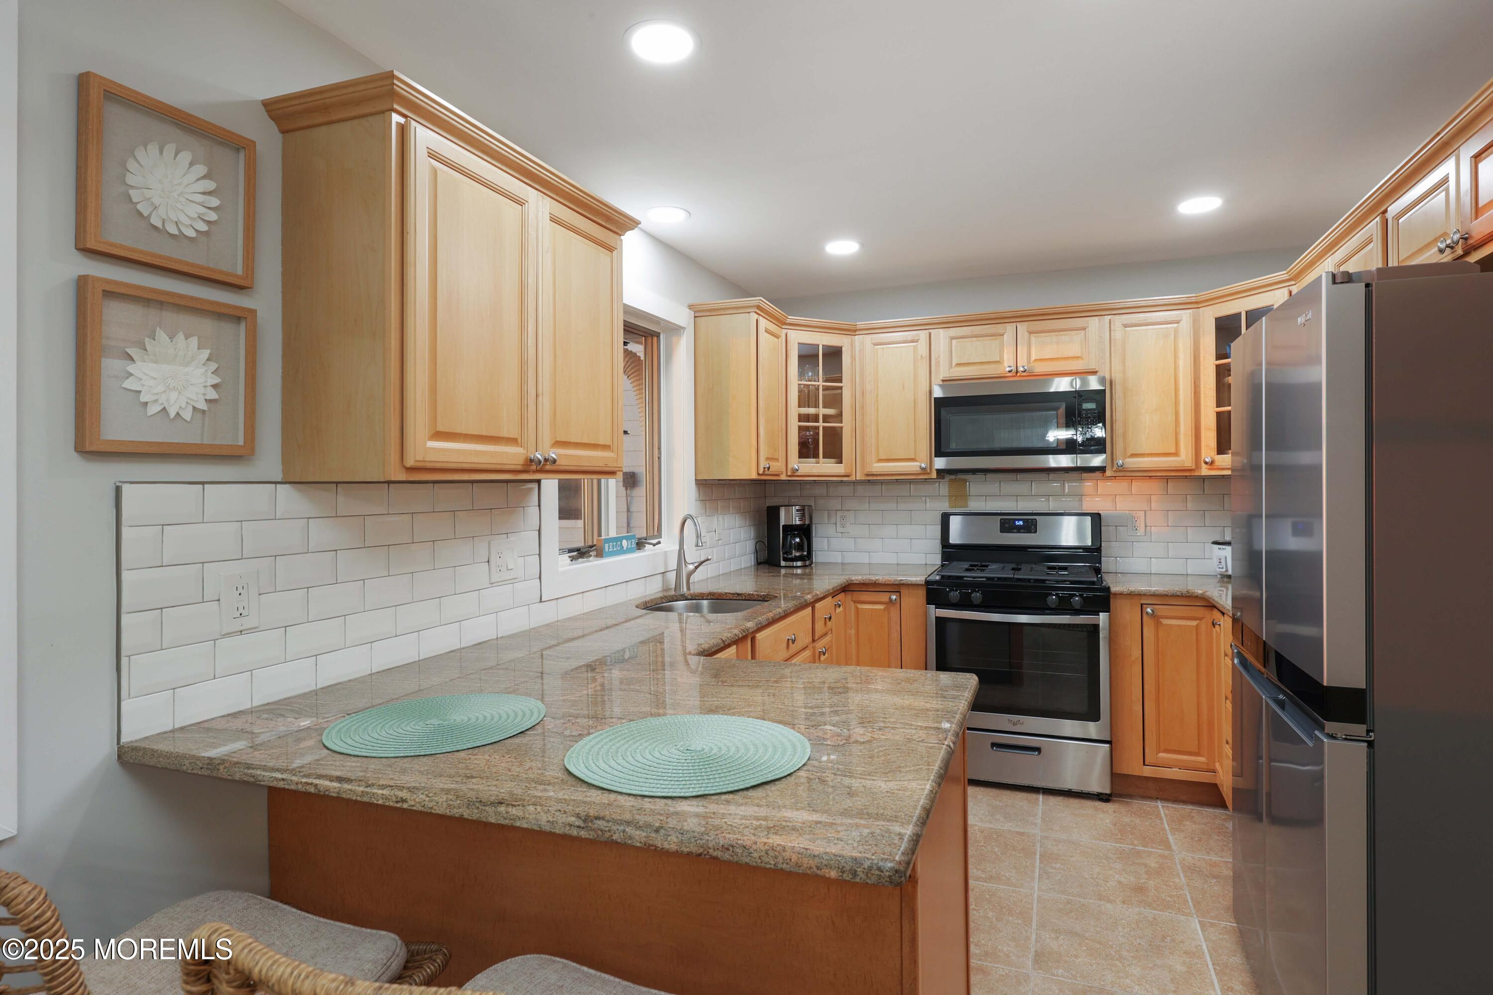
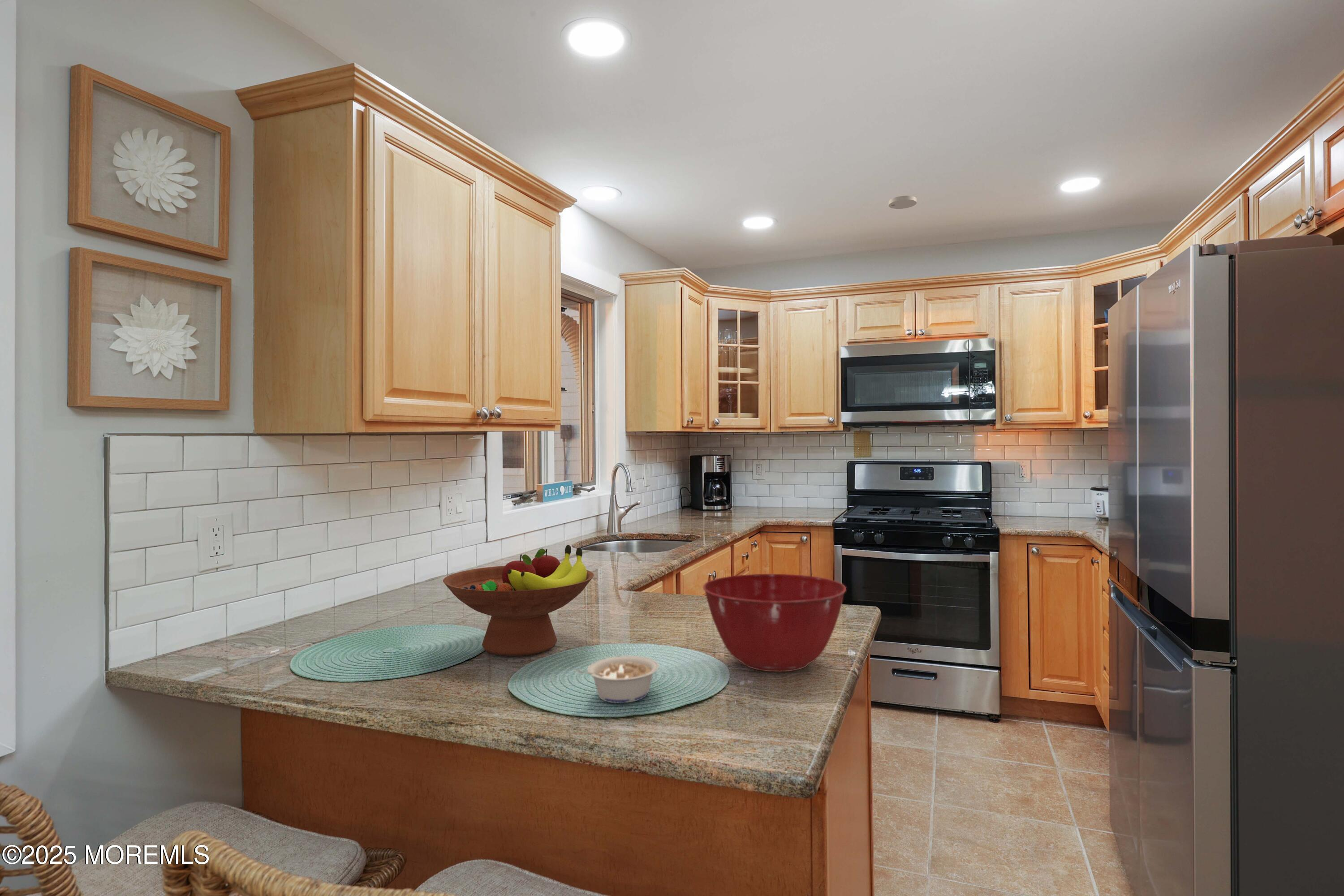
+ smoke detector [888,195,917,209]
+ mixing bowl [702,573,847,672]
+ fruit bowl [443,545,594,656]
+ legume [574,655,659,704]
